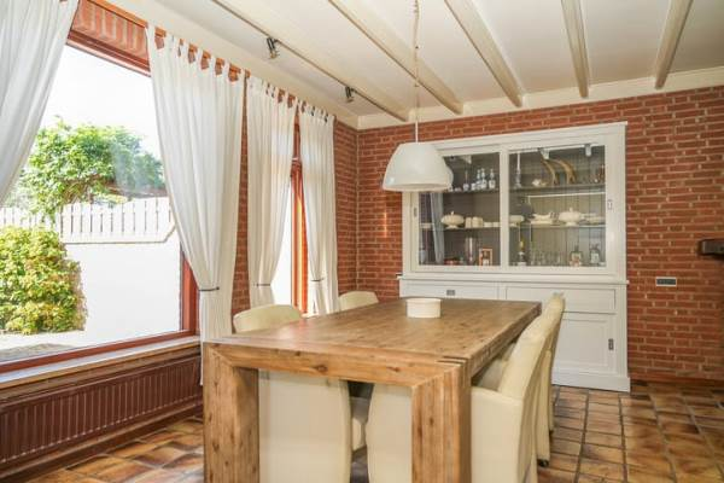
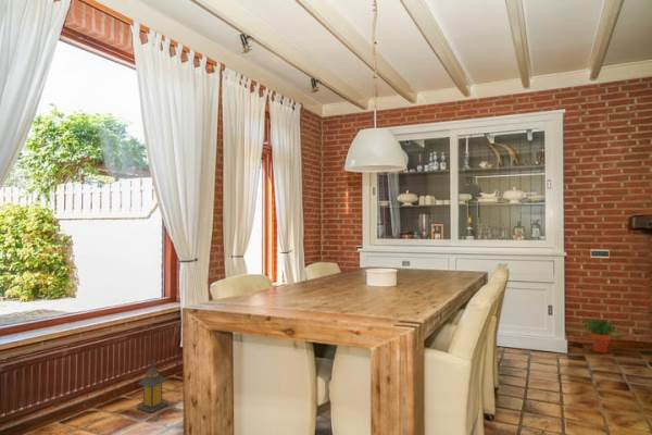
+ lantern [136,359,170,413]
+ potted plant [577,318,622,353]
